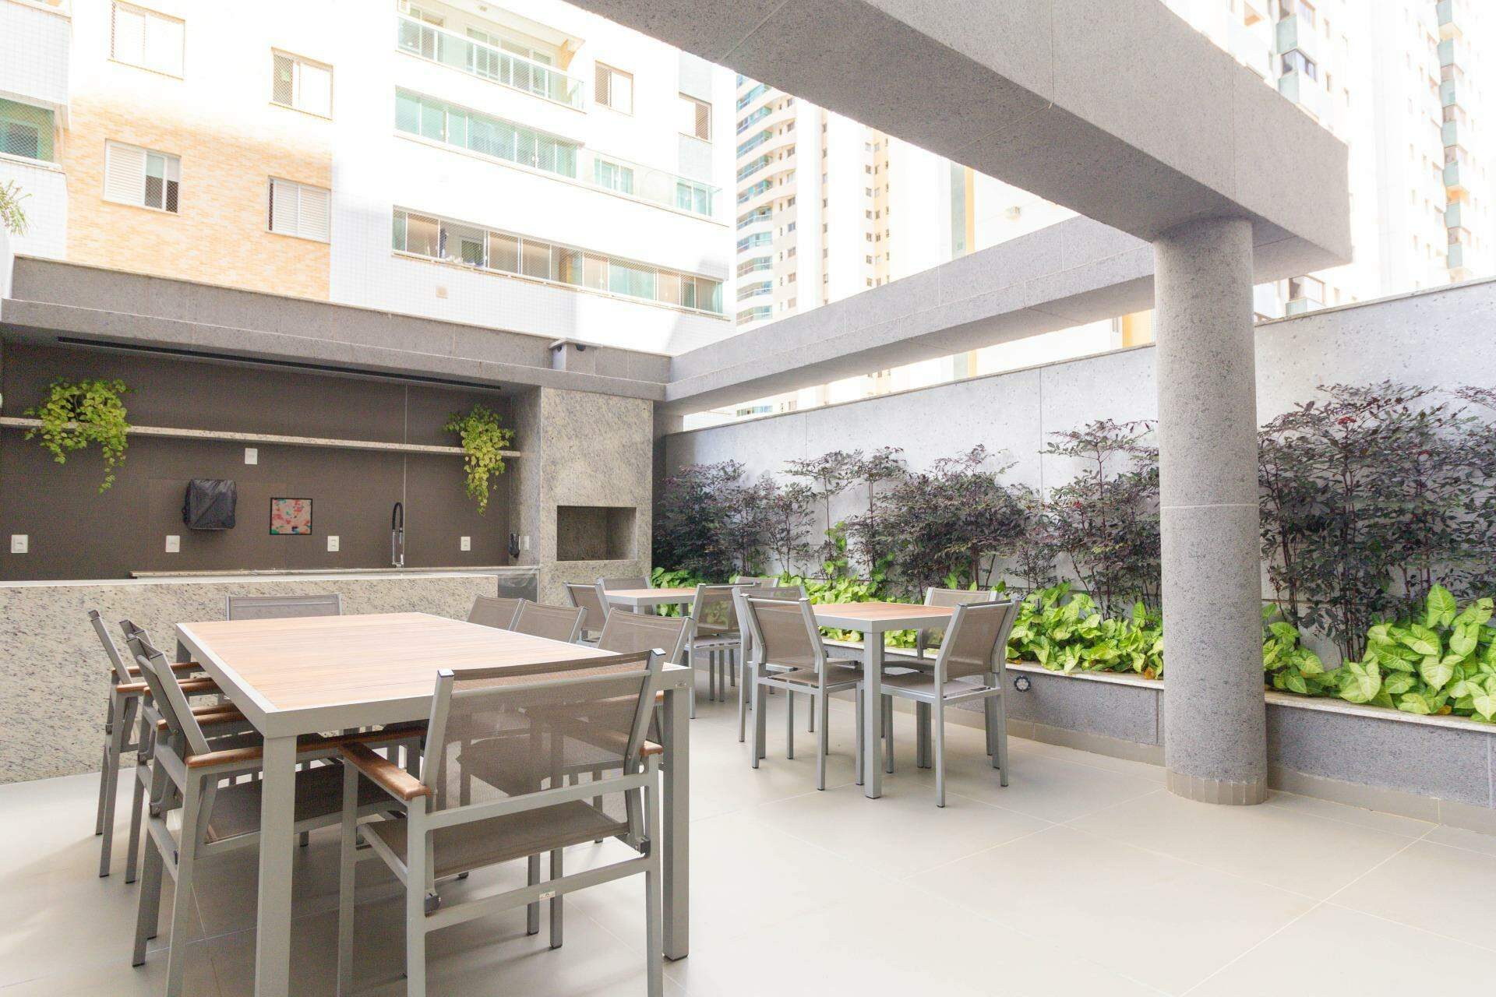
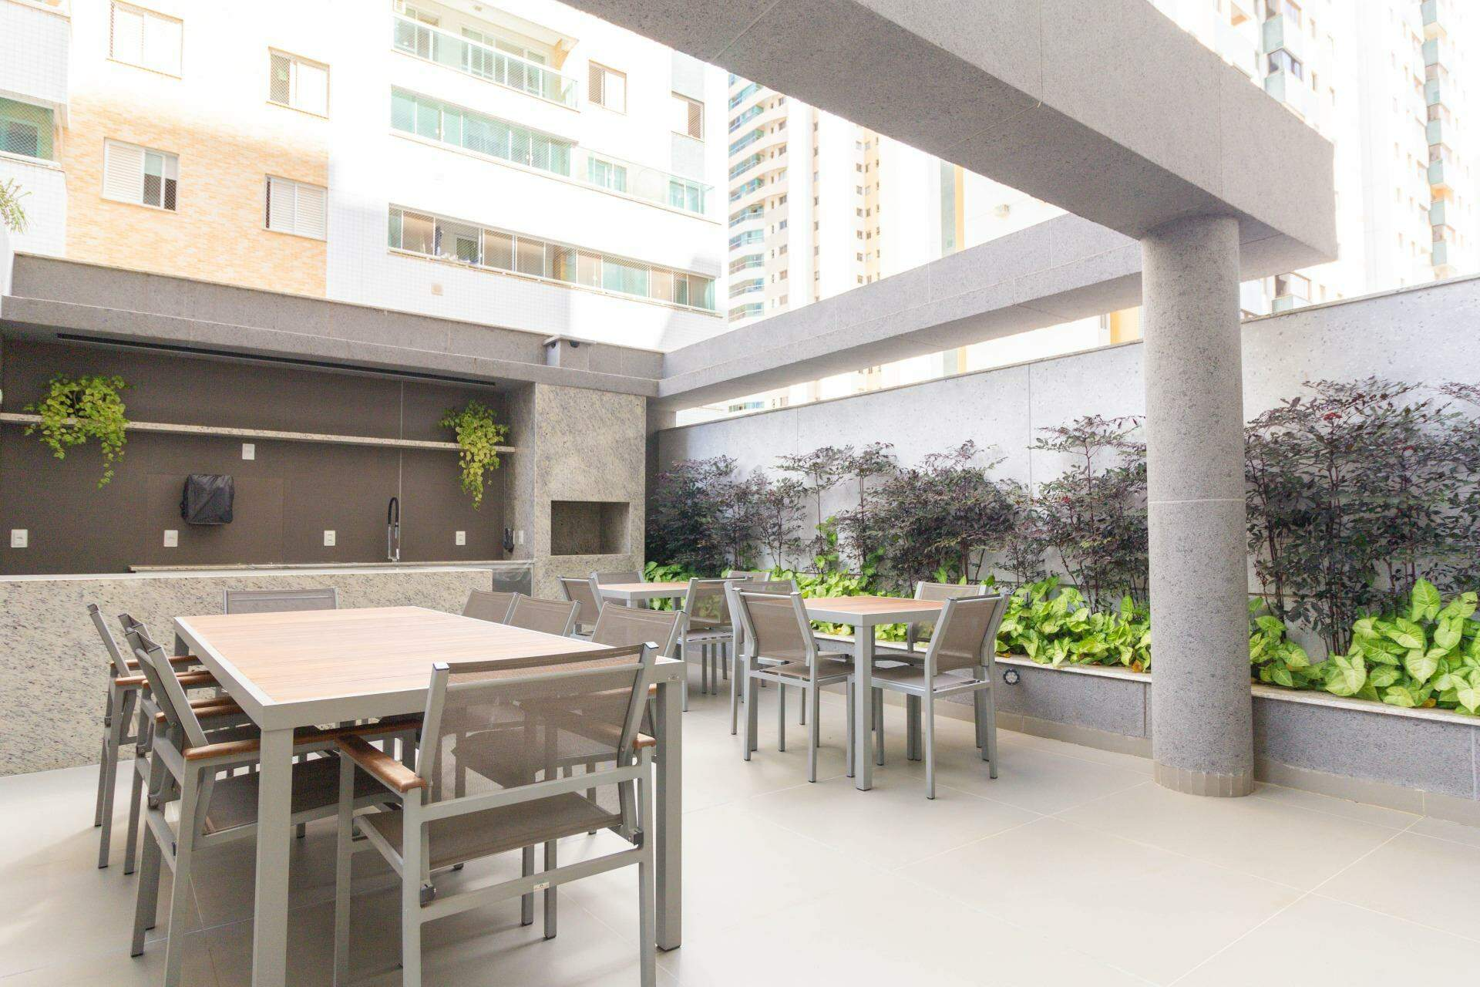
- wall art [268,497,313,536]
